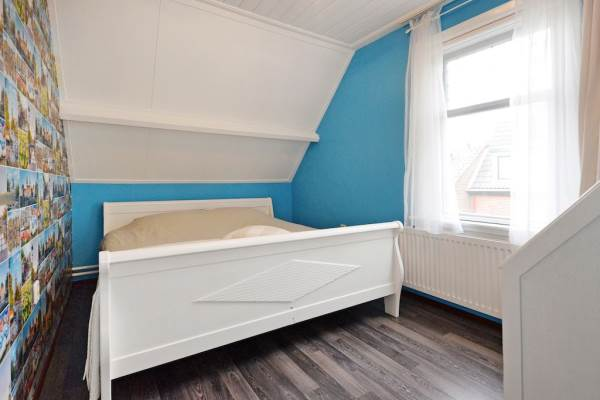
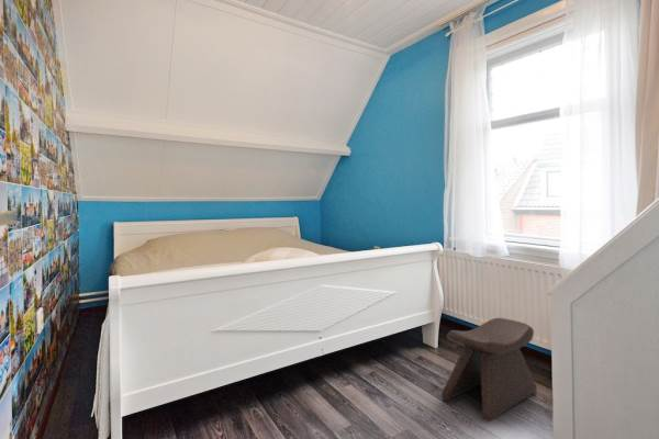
+ stool [440,317,538,423]
